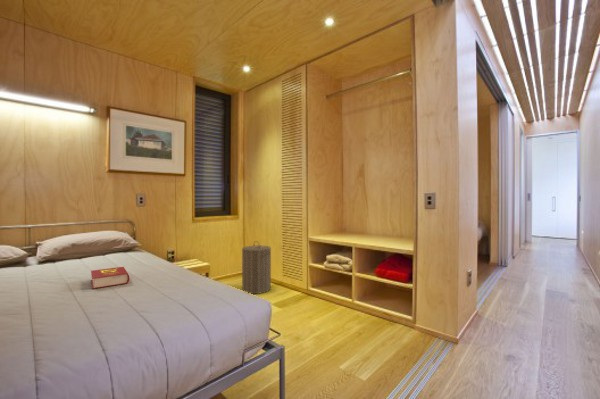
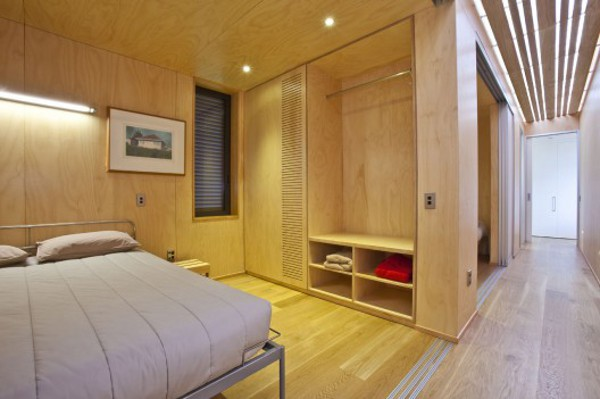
- laundry hamper [241,240,272,295]
- book [90,266,130,290]
